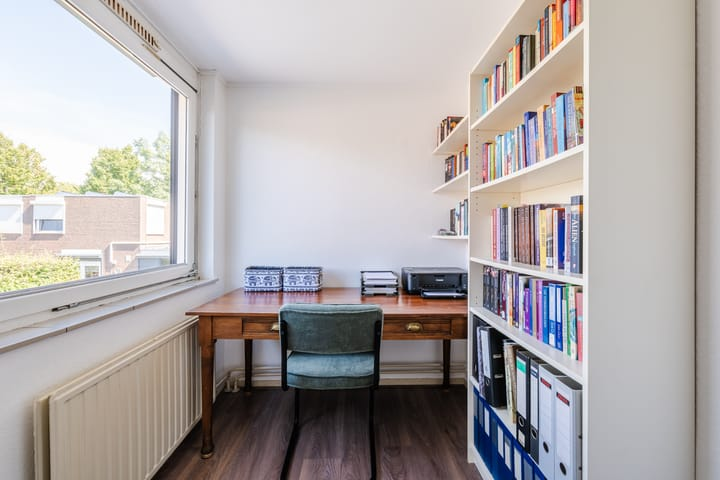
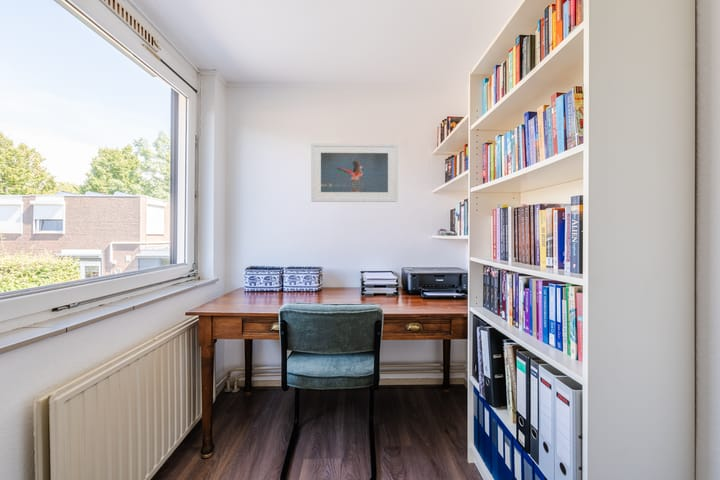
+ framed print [310,142,398,203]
